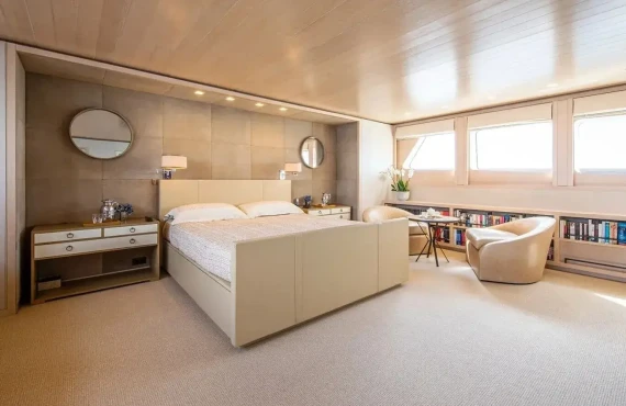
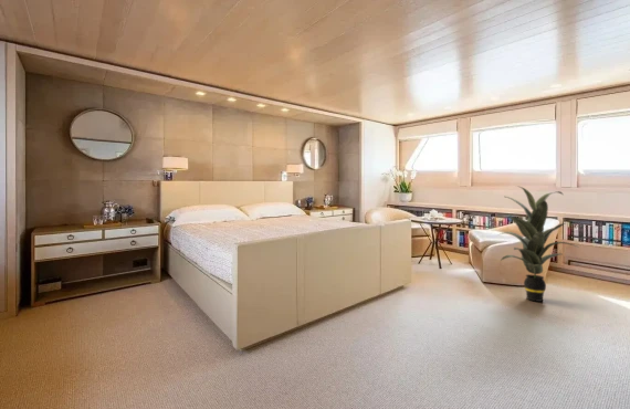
+ indoor plant [496,185,578,303]
